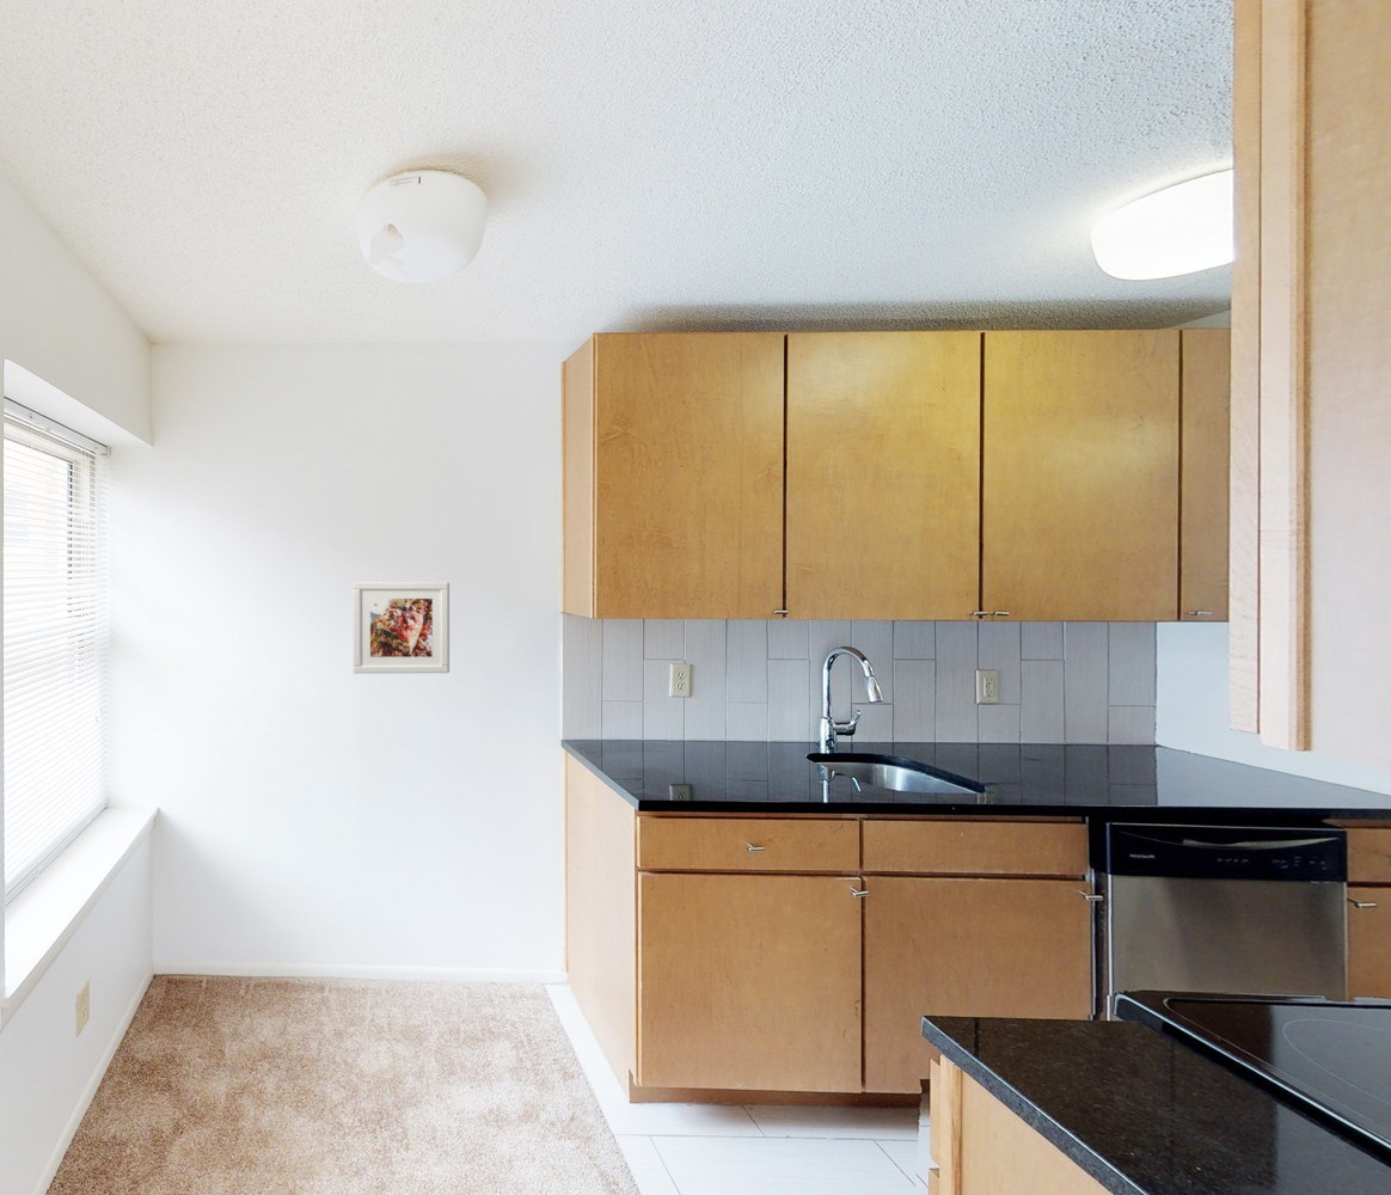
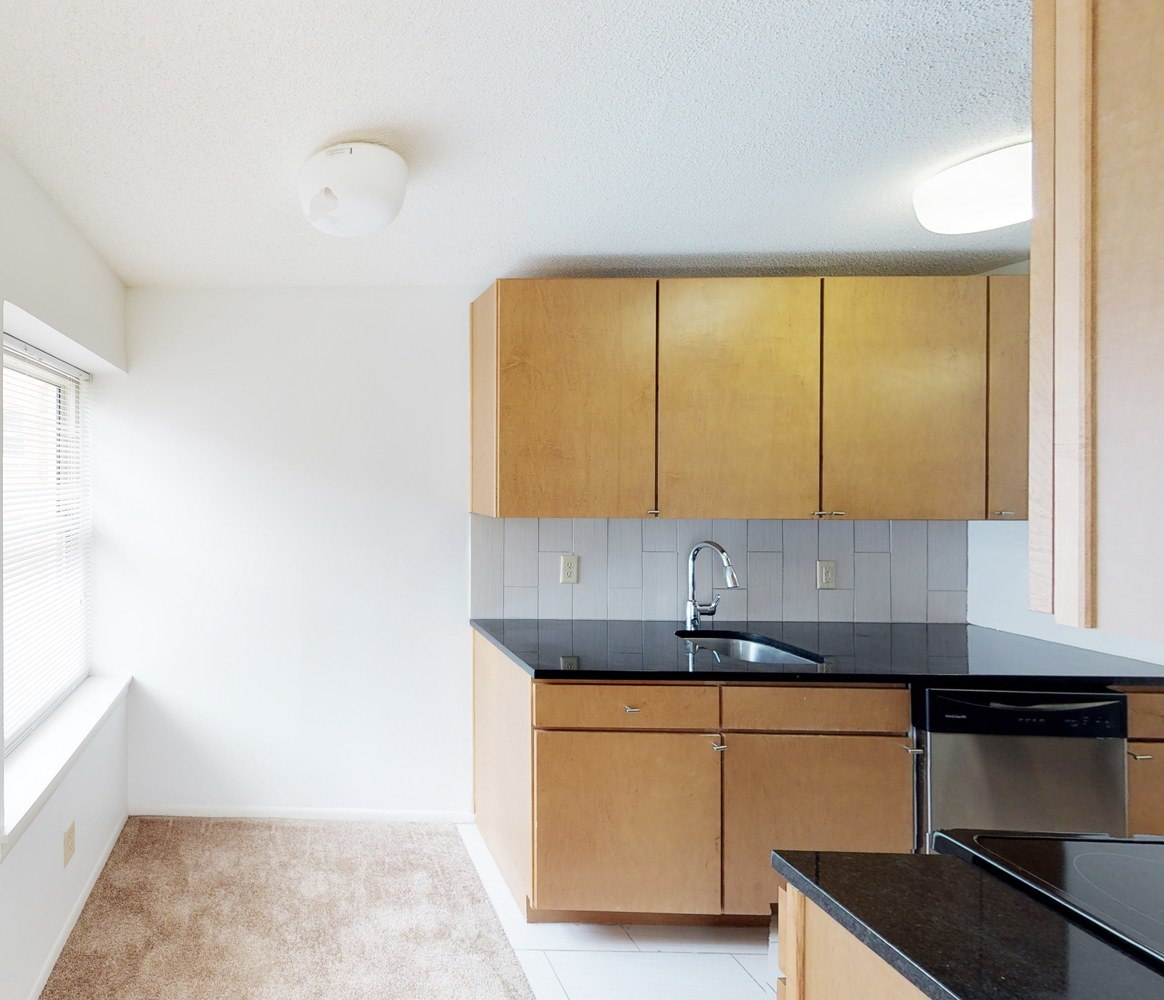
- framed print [353,581,451,674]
